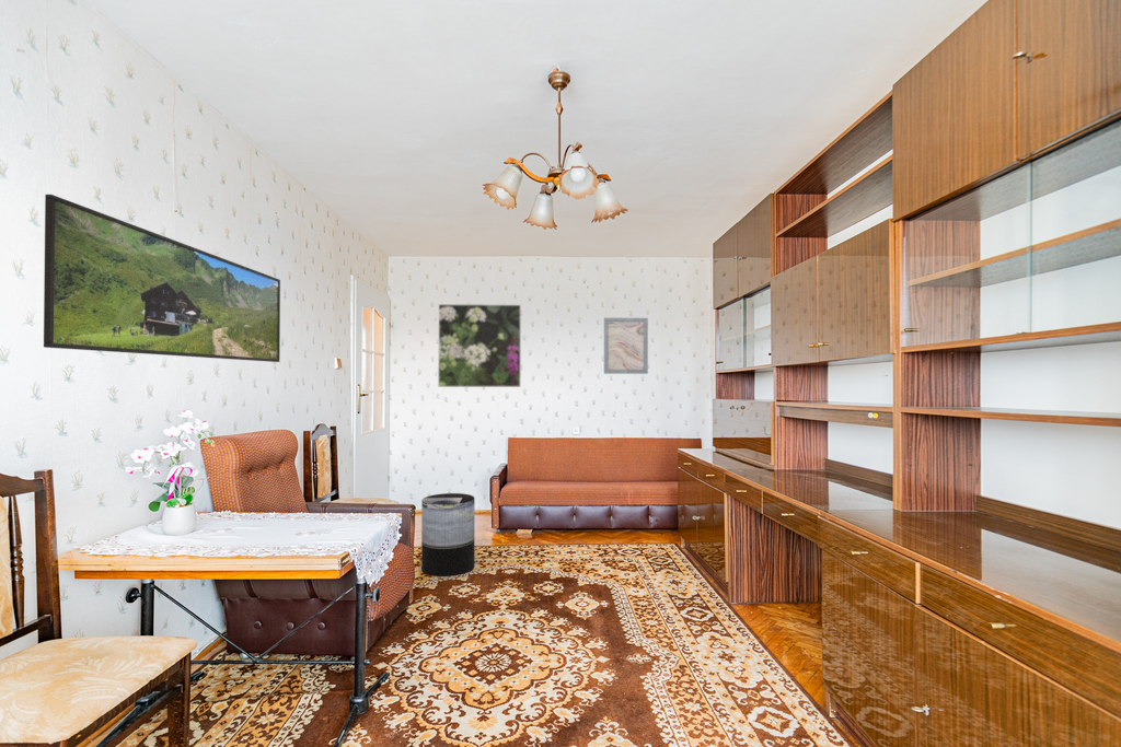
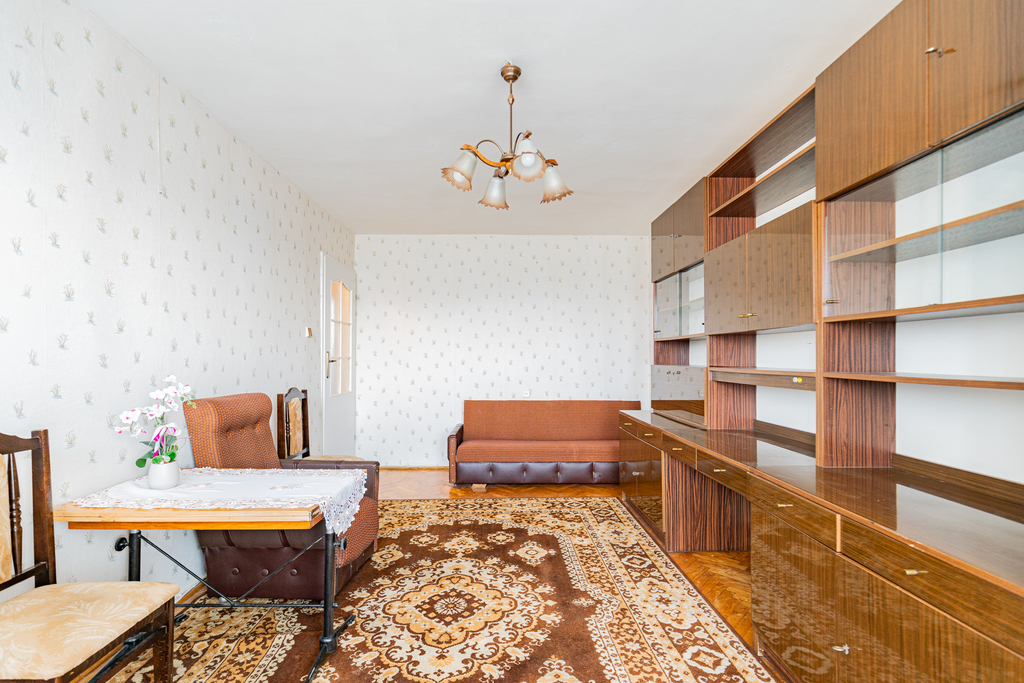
- wall art [603,317,649,375]
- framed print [437,303,522,388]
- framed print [43,194,281,363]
- trash can [420,492,476,577]
